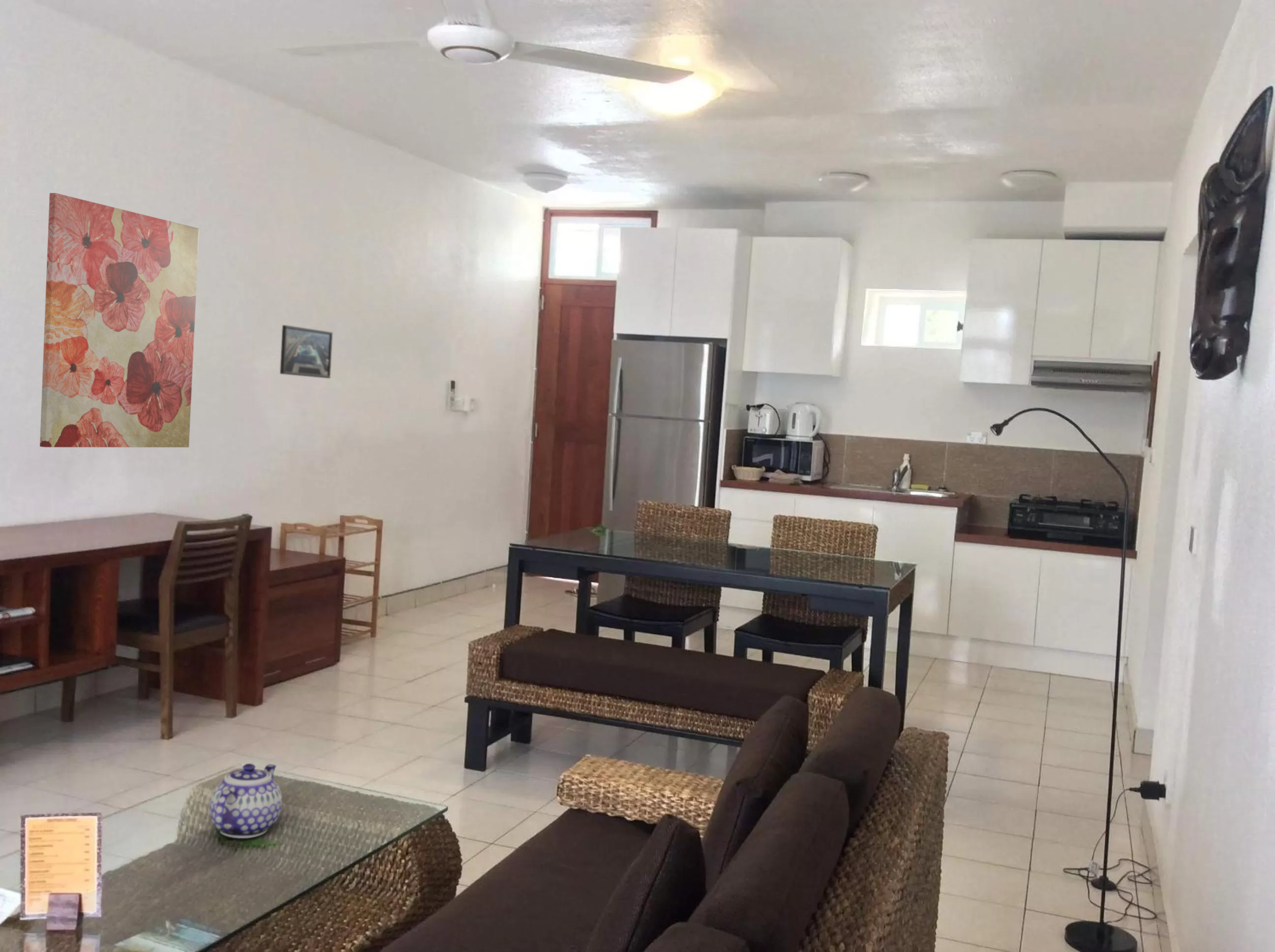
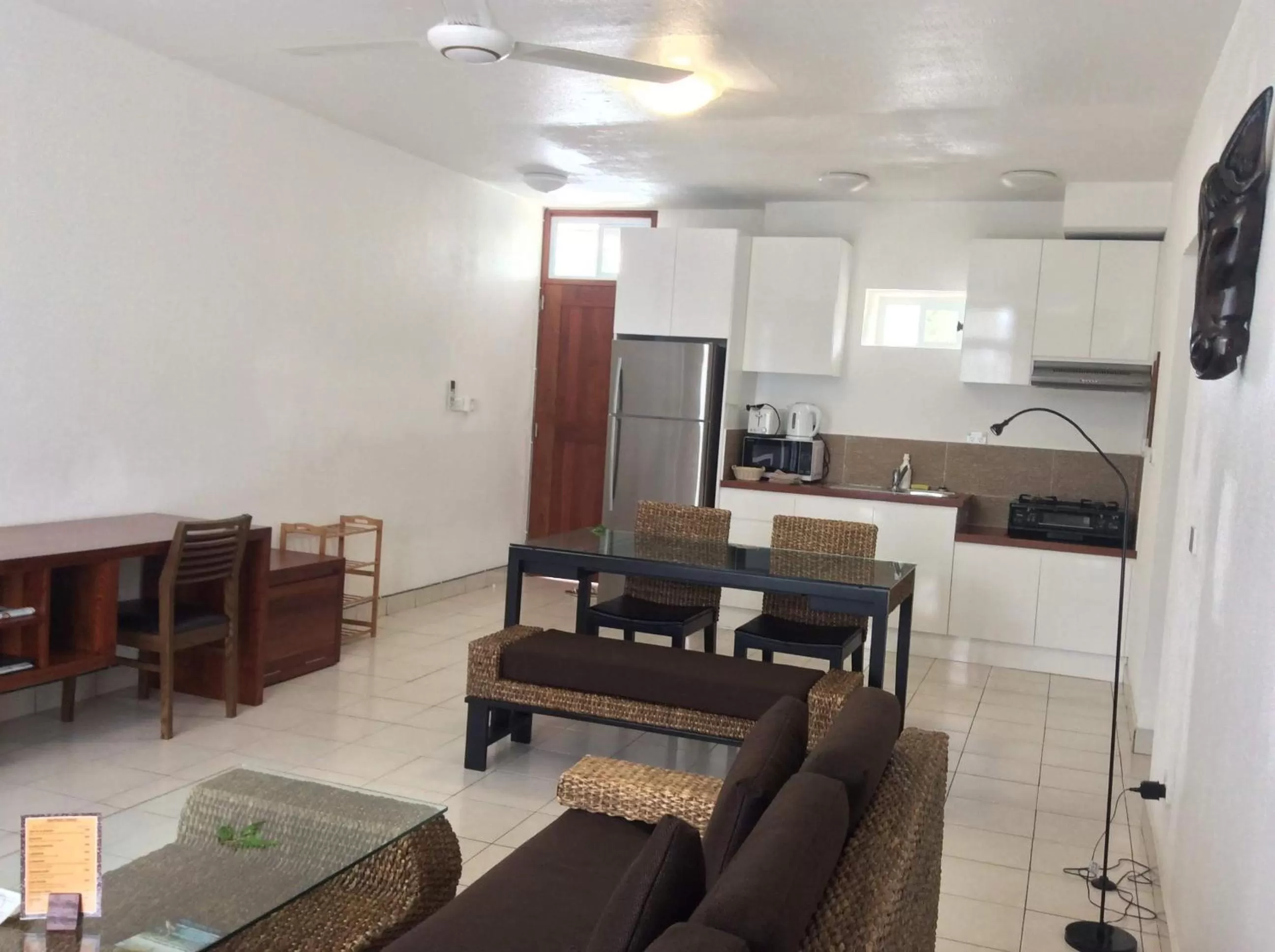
- teapot [209,763,282,839]
- wall art [39,192,200,448]
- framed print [279,325,333,379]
